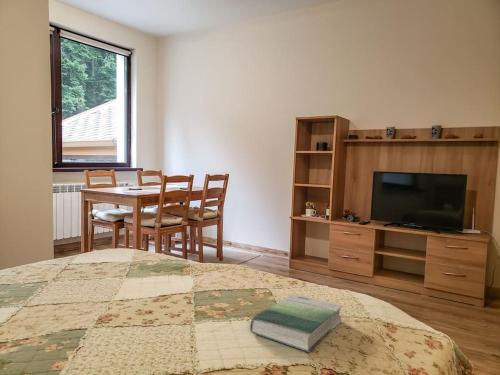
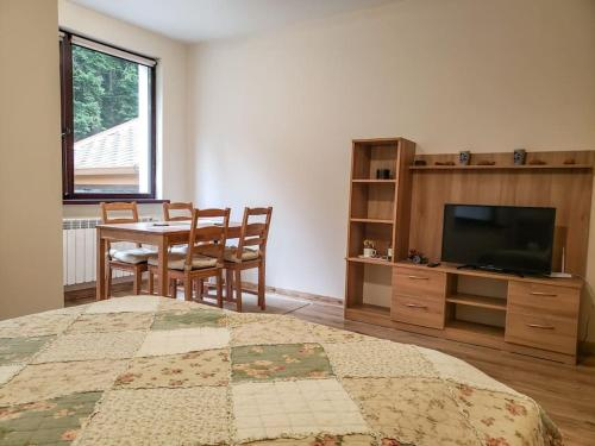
- book [249,293,344,353]
